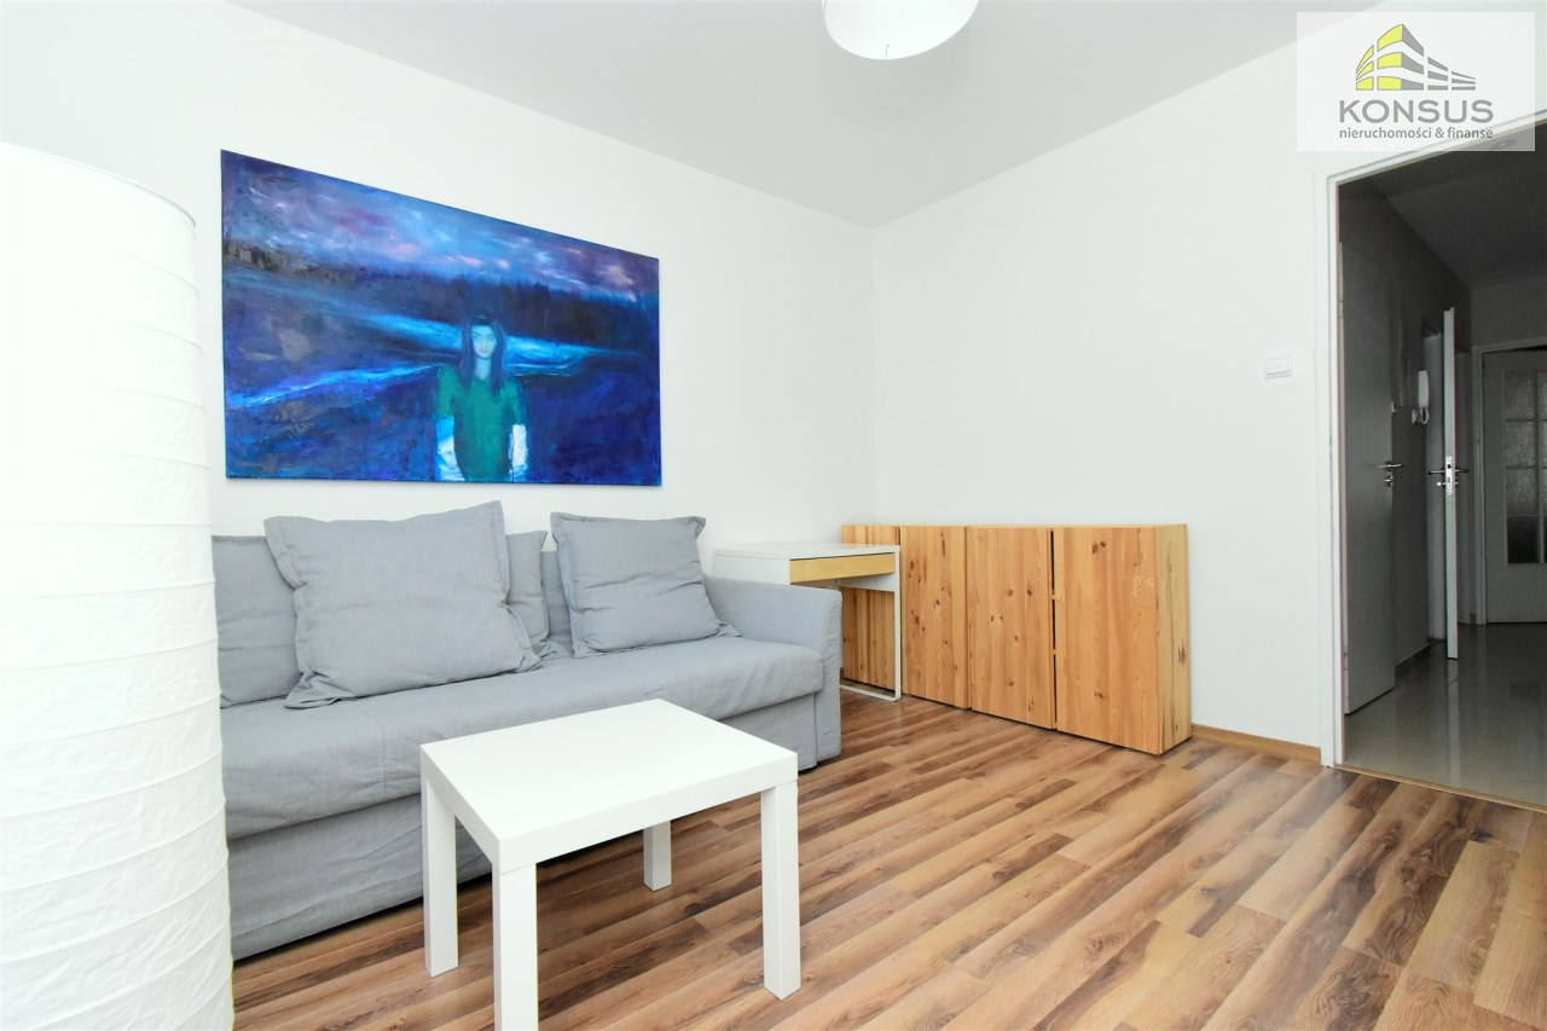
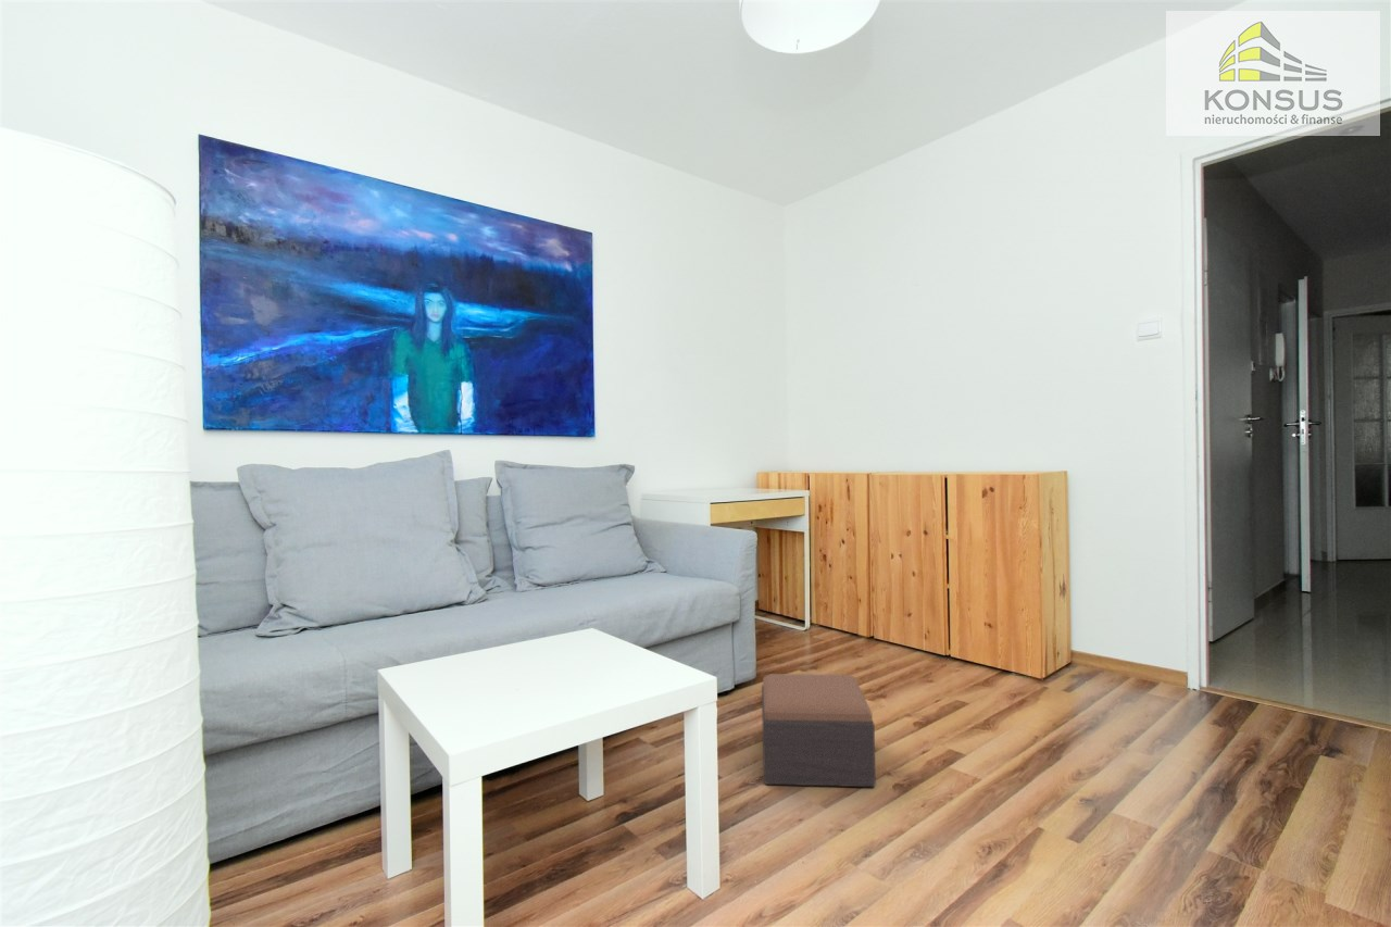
+ footstool [761,673,877,788]
